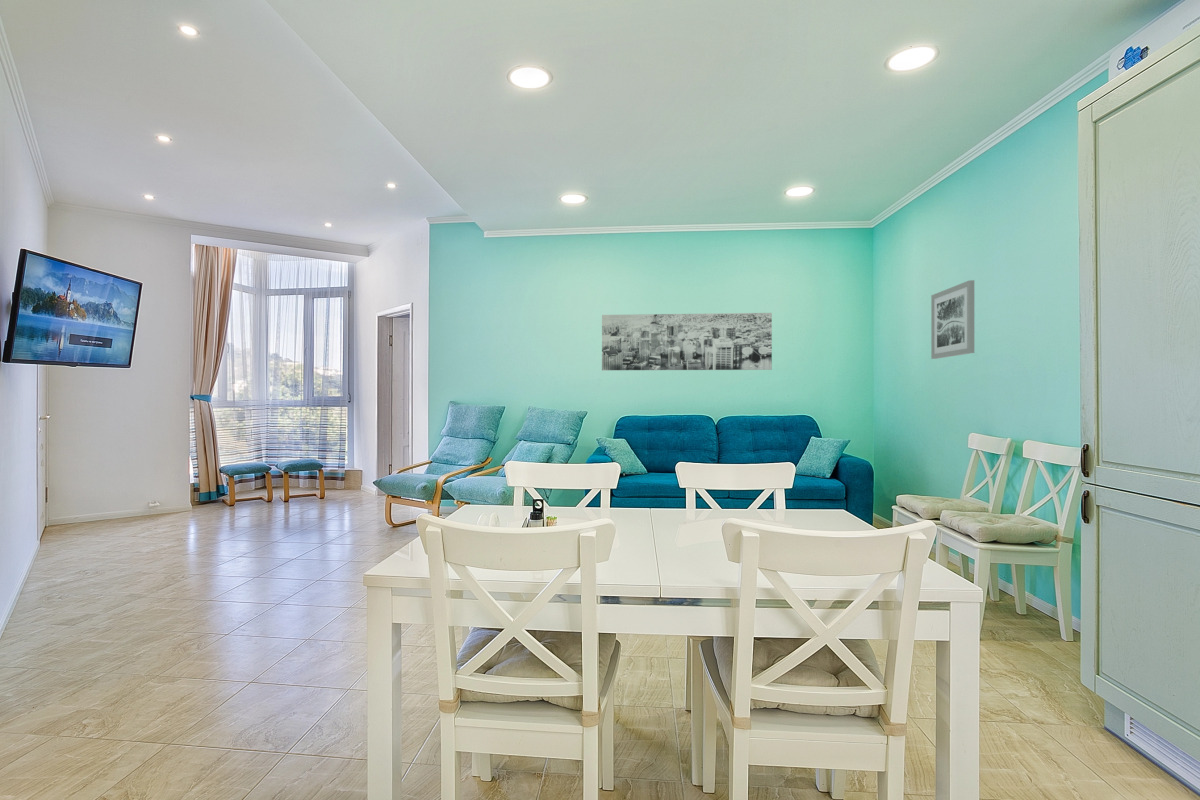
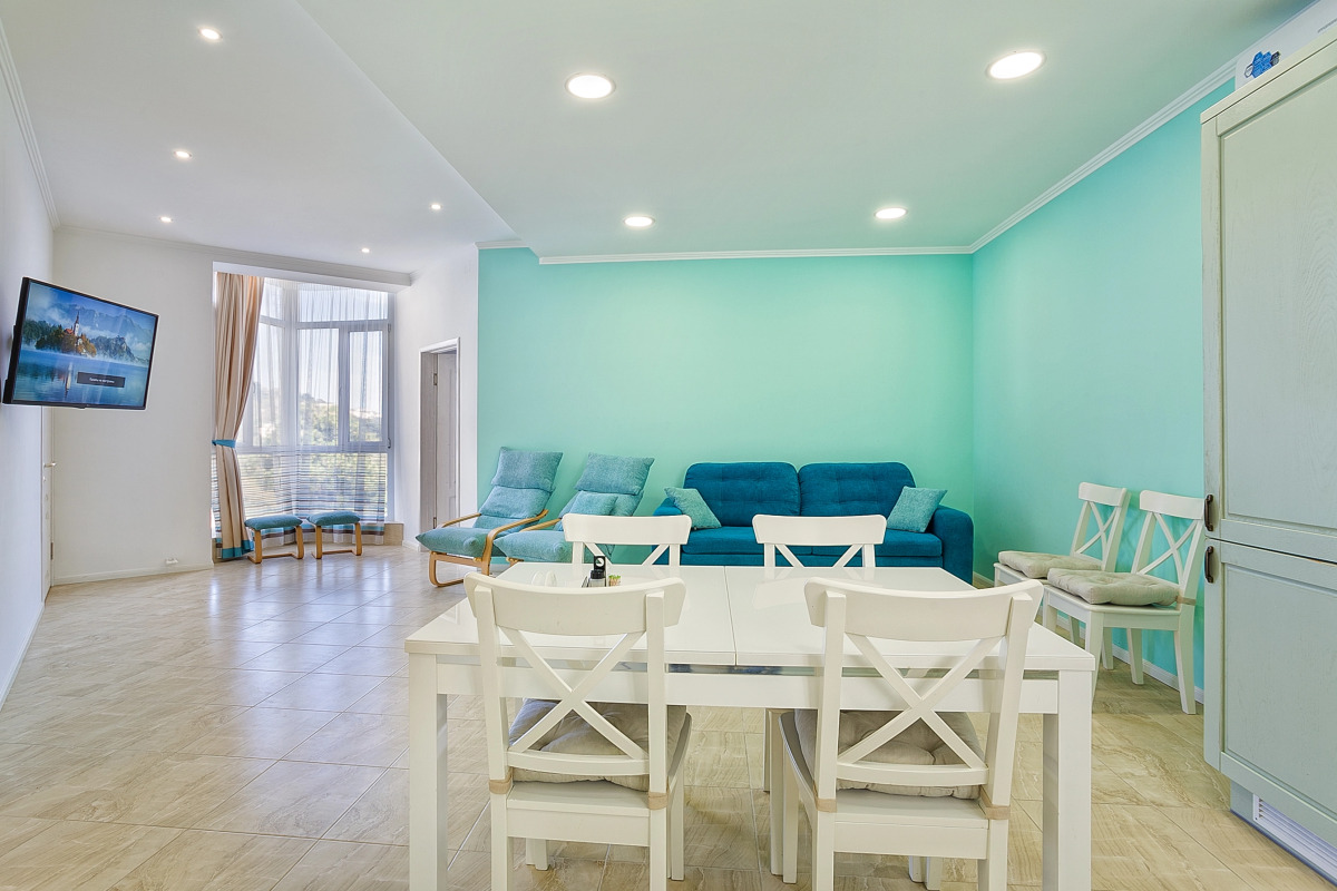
- wall art [601,312,773,371]
- wall art [930,279,975,360]
